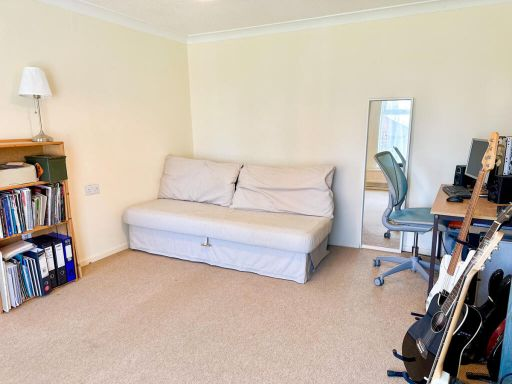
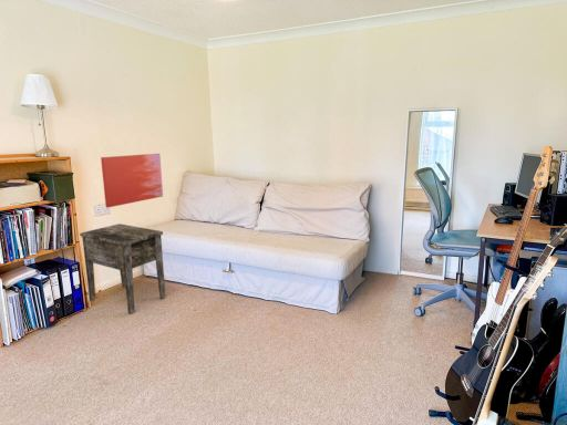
+ wall art [100,153,164,208]
+ side table [79,222,166,315]
